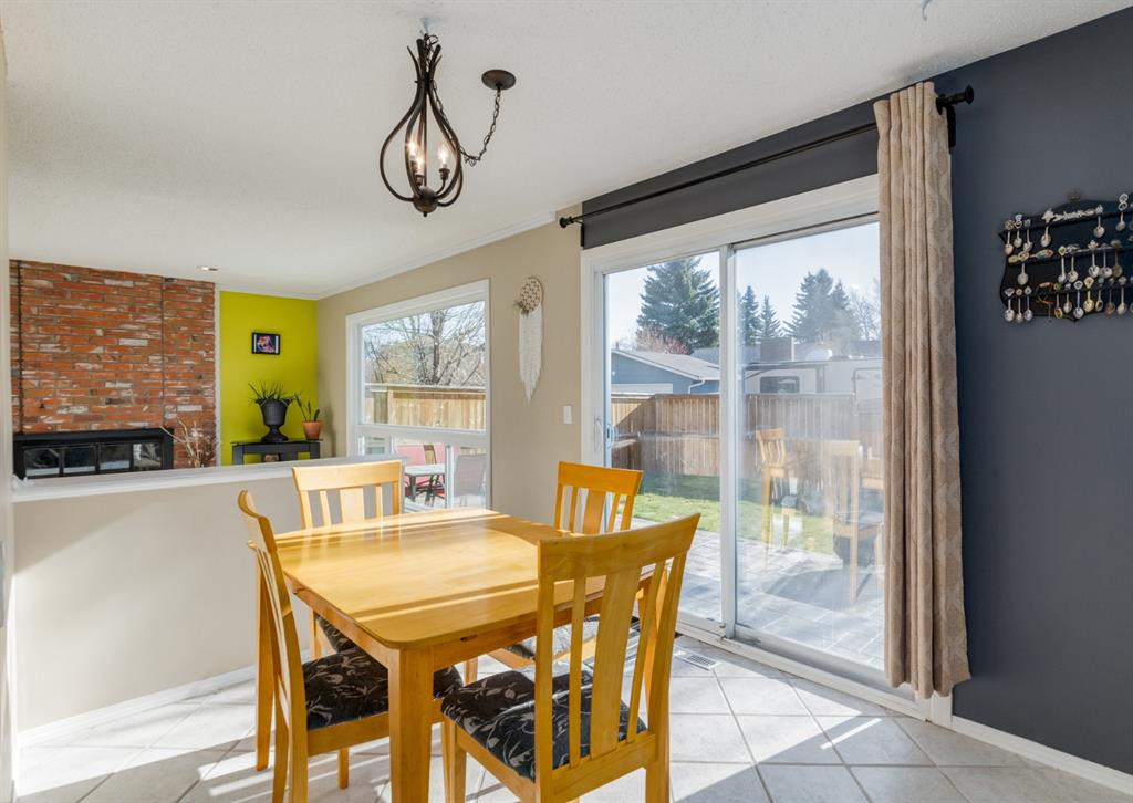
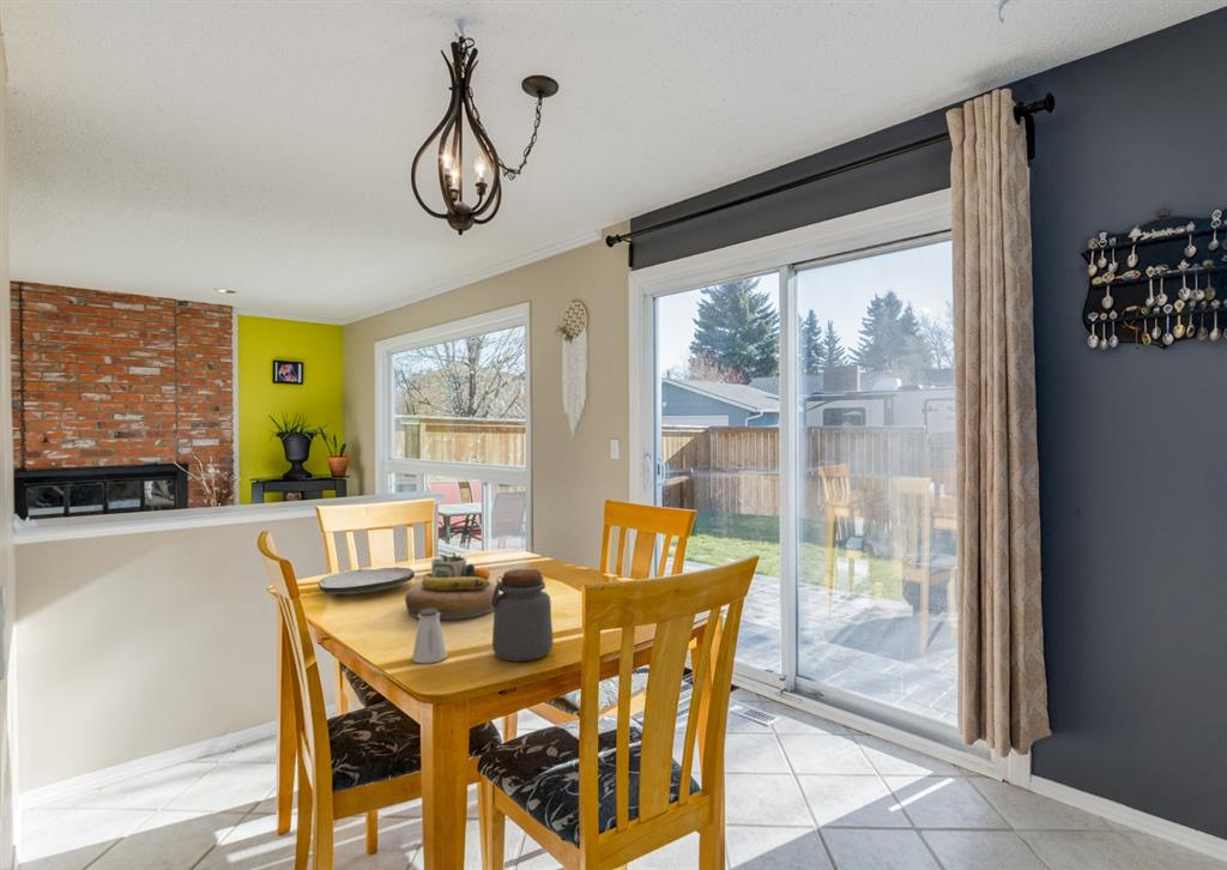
+ saltshaker [411,609,448,664]
+ plate [318,566,416,596]
+ jar [491,568,554,663]
+ decorative bowl [404,550,501,621]
